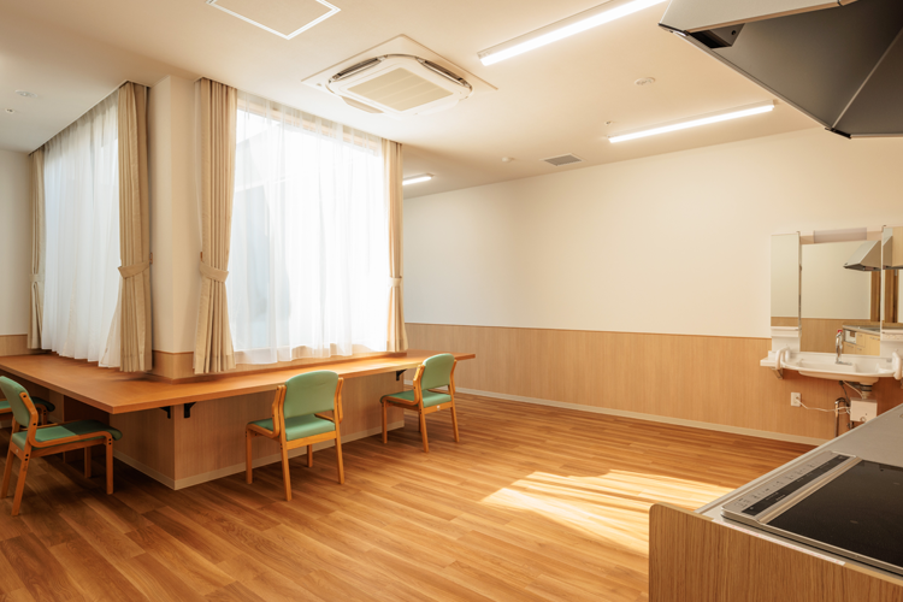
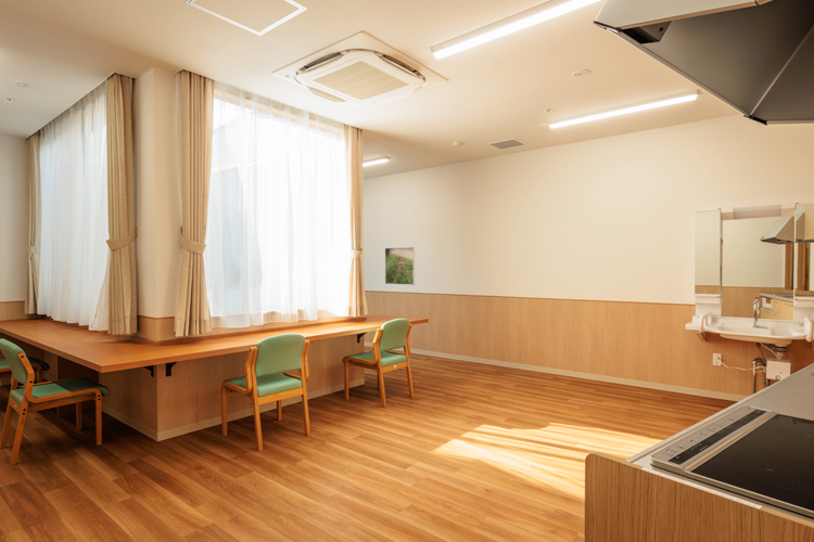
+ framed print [384,246,416,286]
